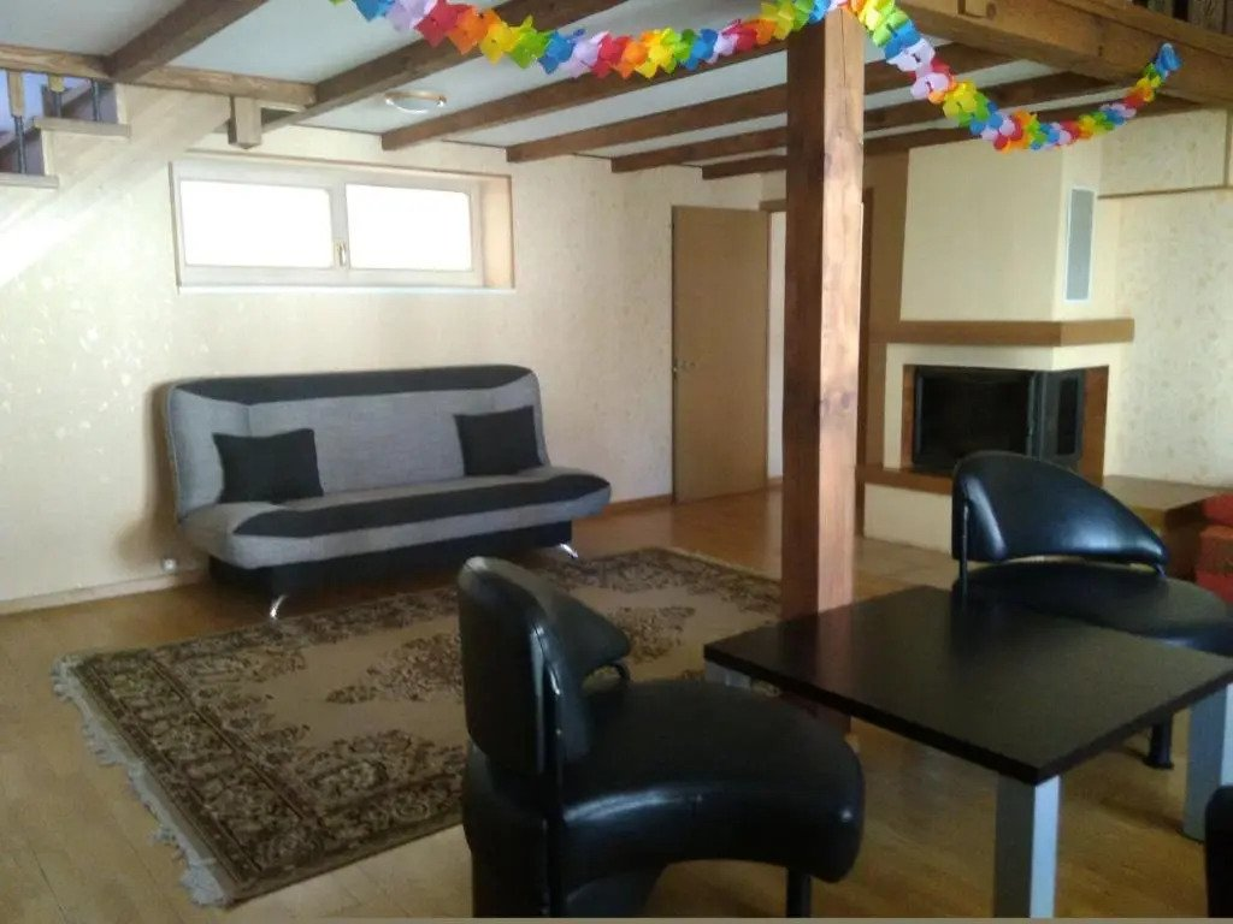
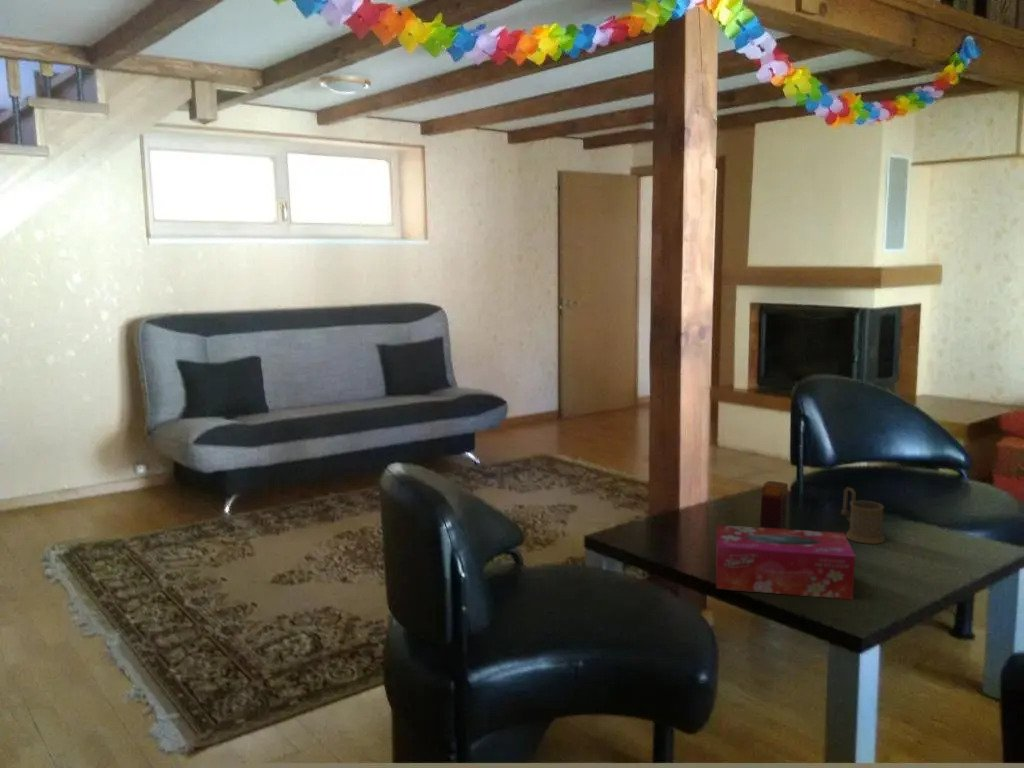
+ mug [840,486,886,545]
+ tissue box [715,524,856,601]
+ candle [759,480,789,529]
